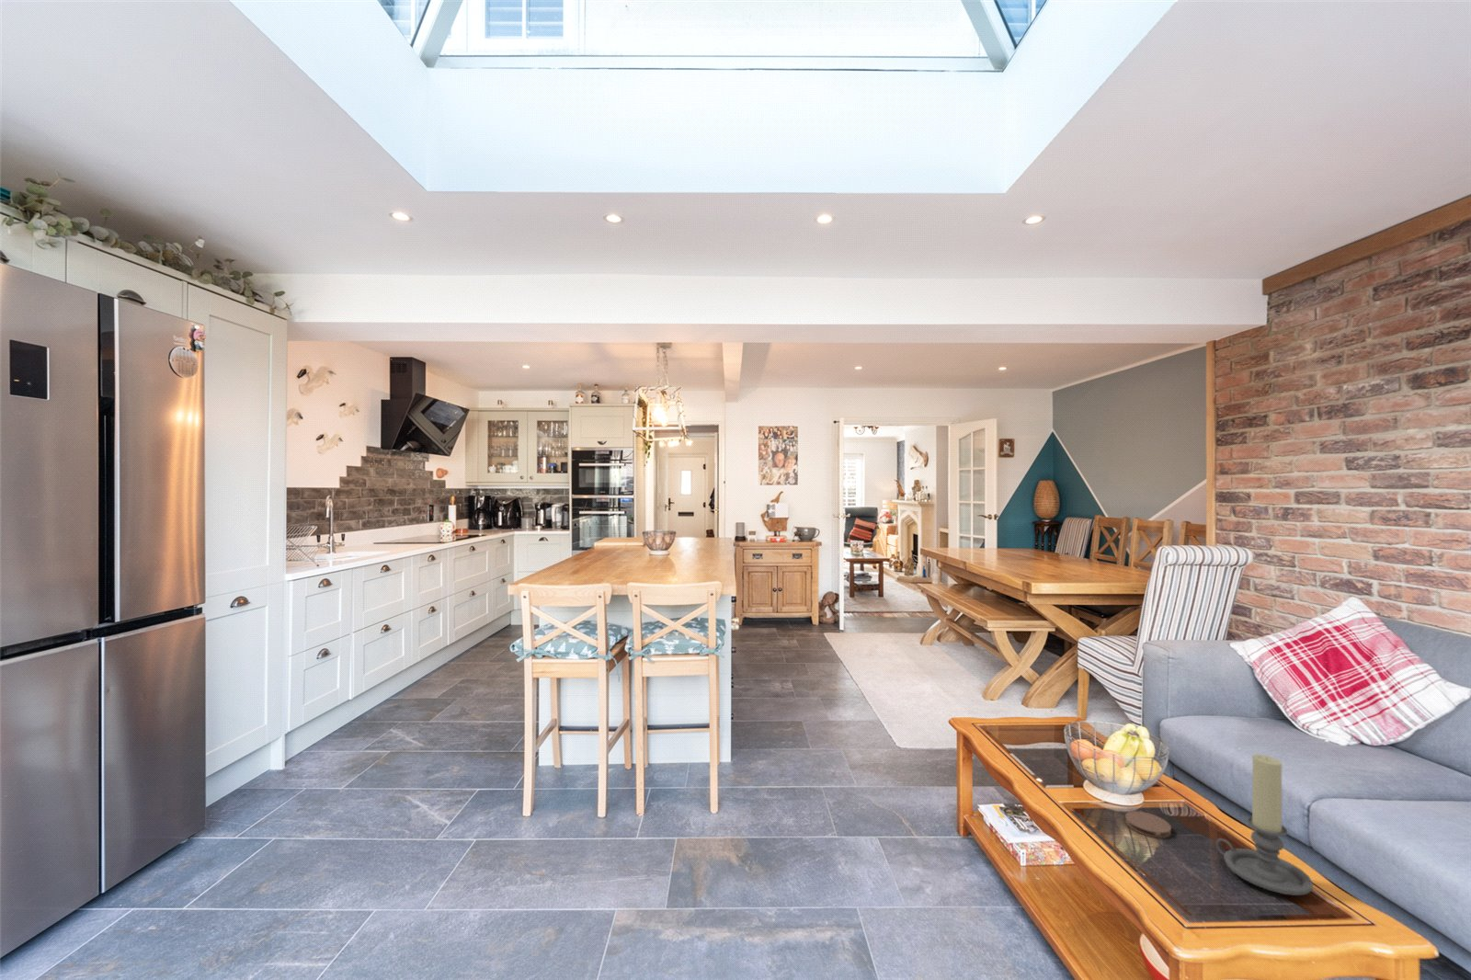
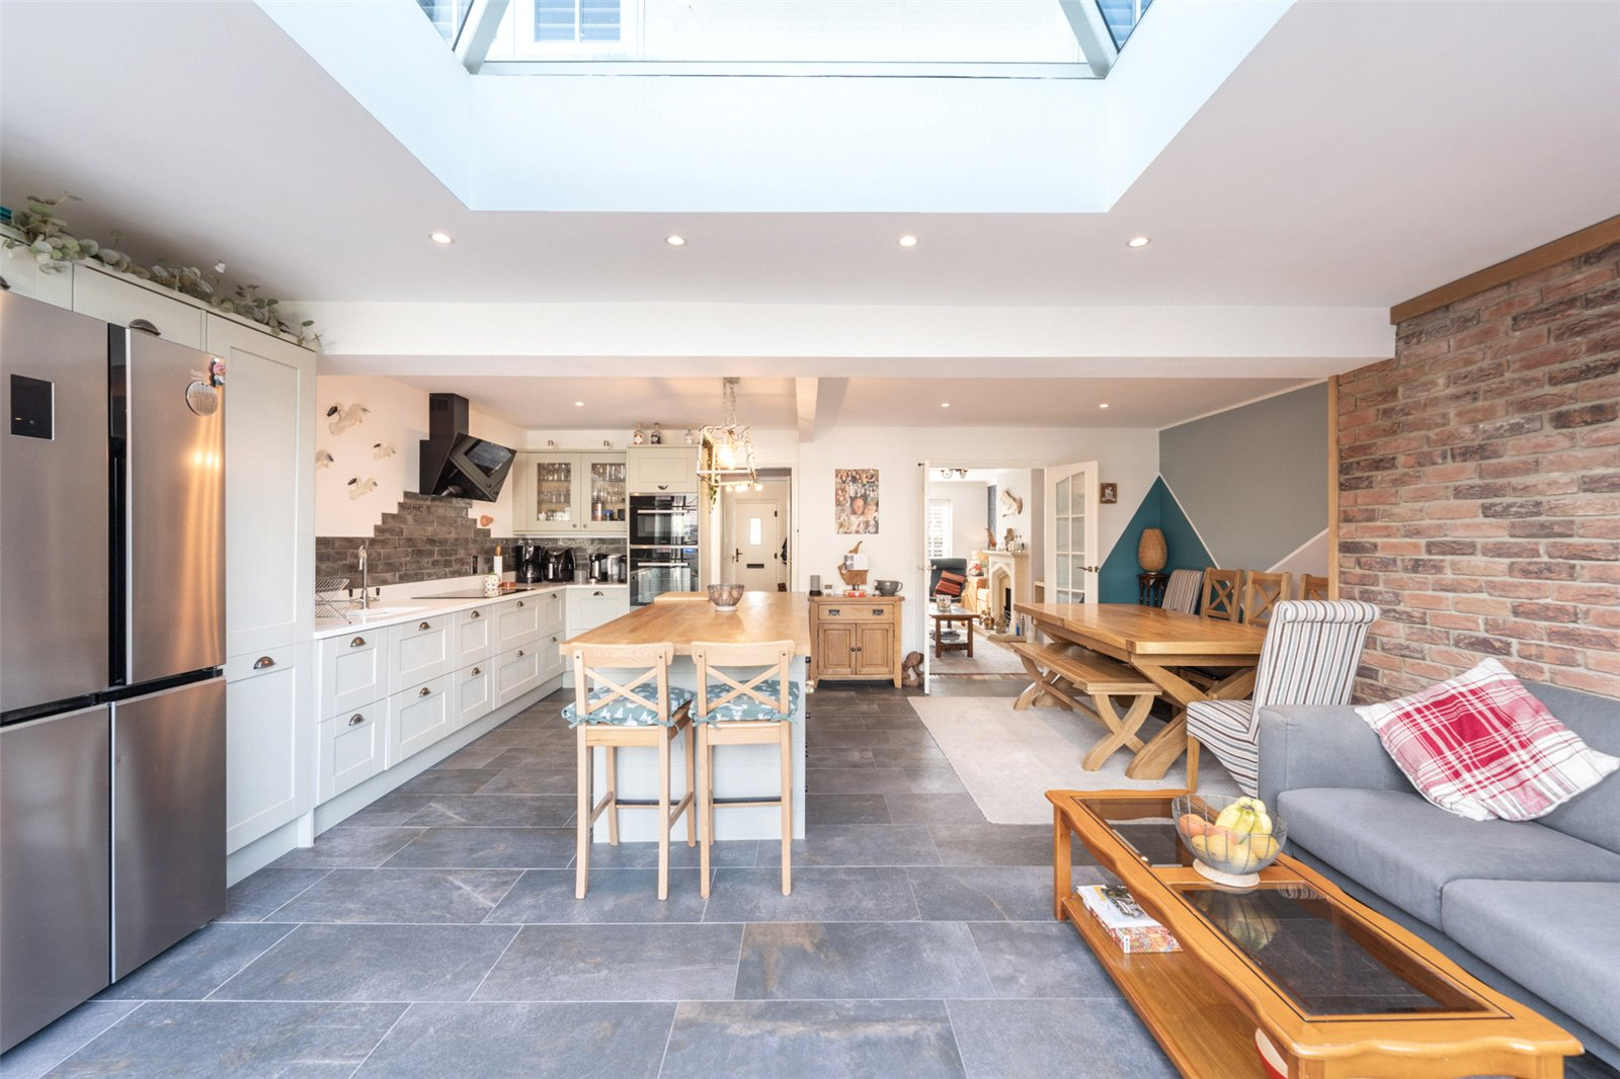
- coaster [1124,810,1172,839]
- candle holder [1214,754,1314,897]
